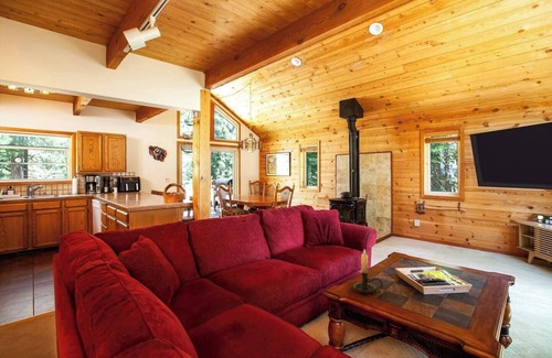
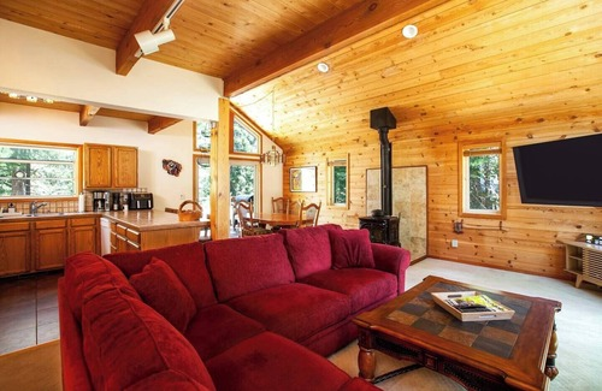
- candle holder [352,248,384,295]
